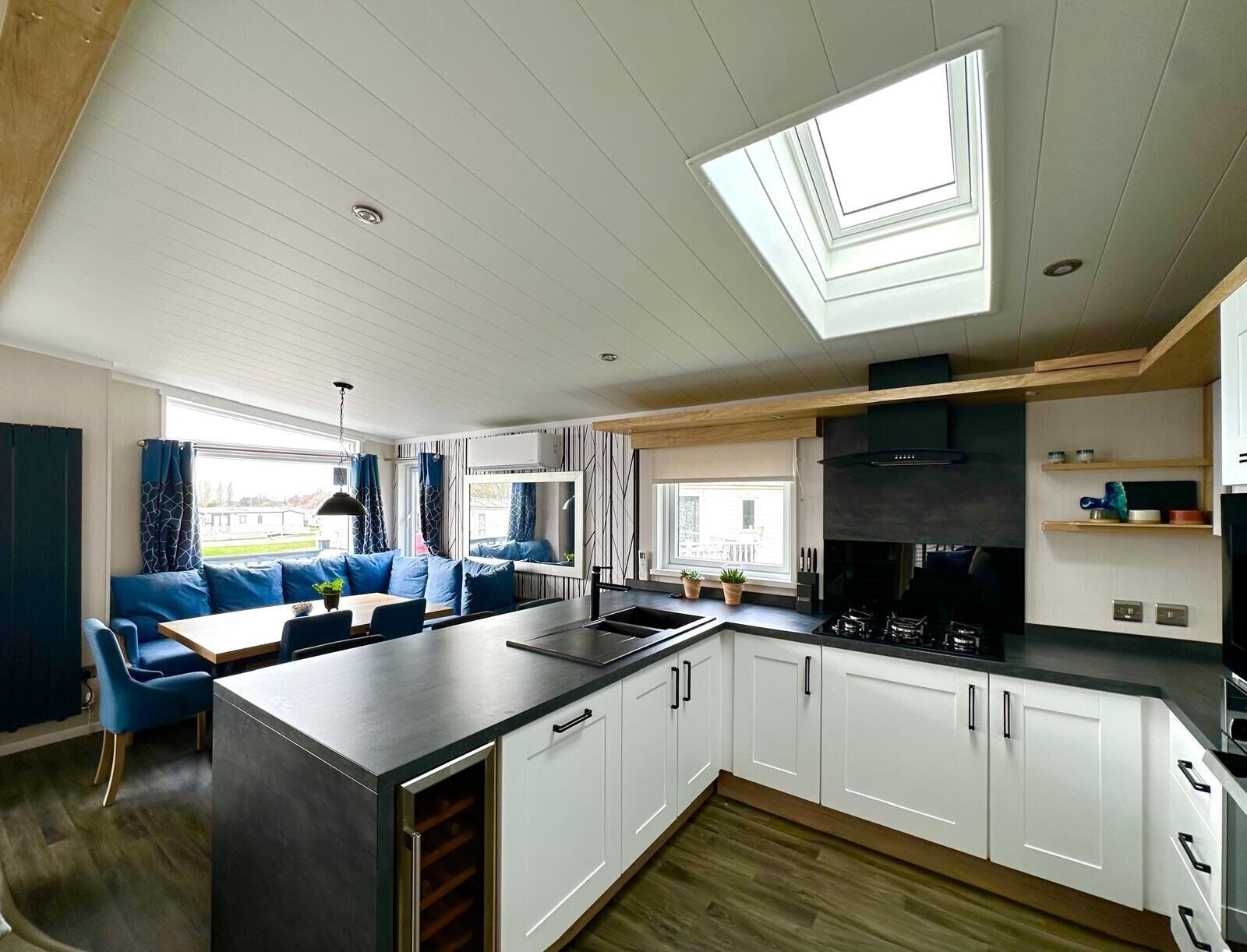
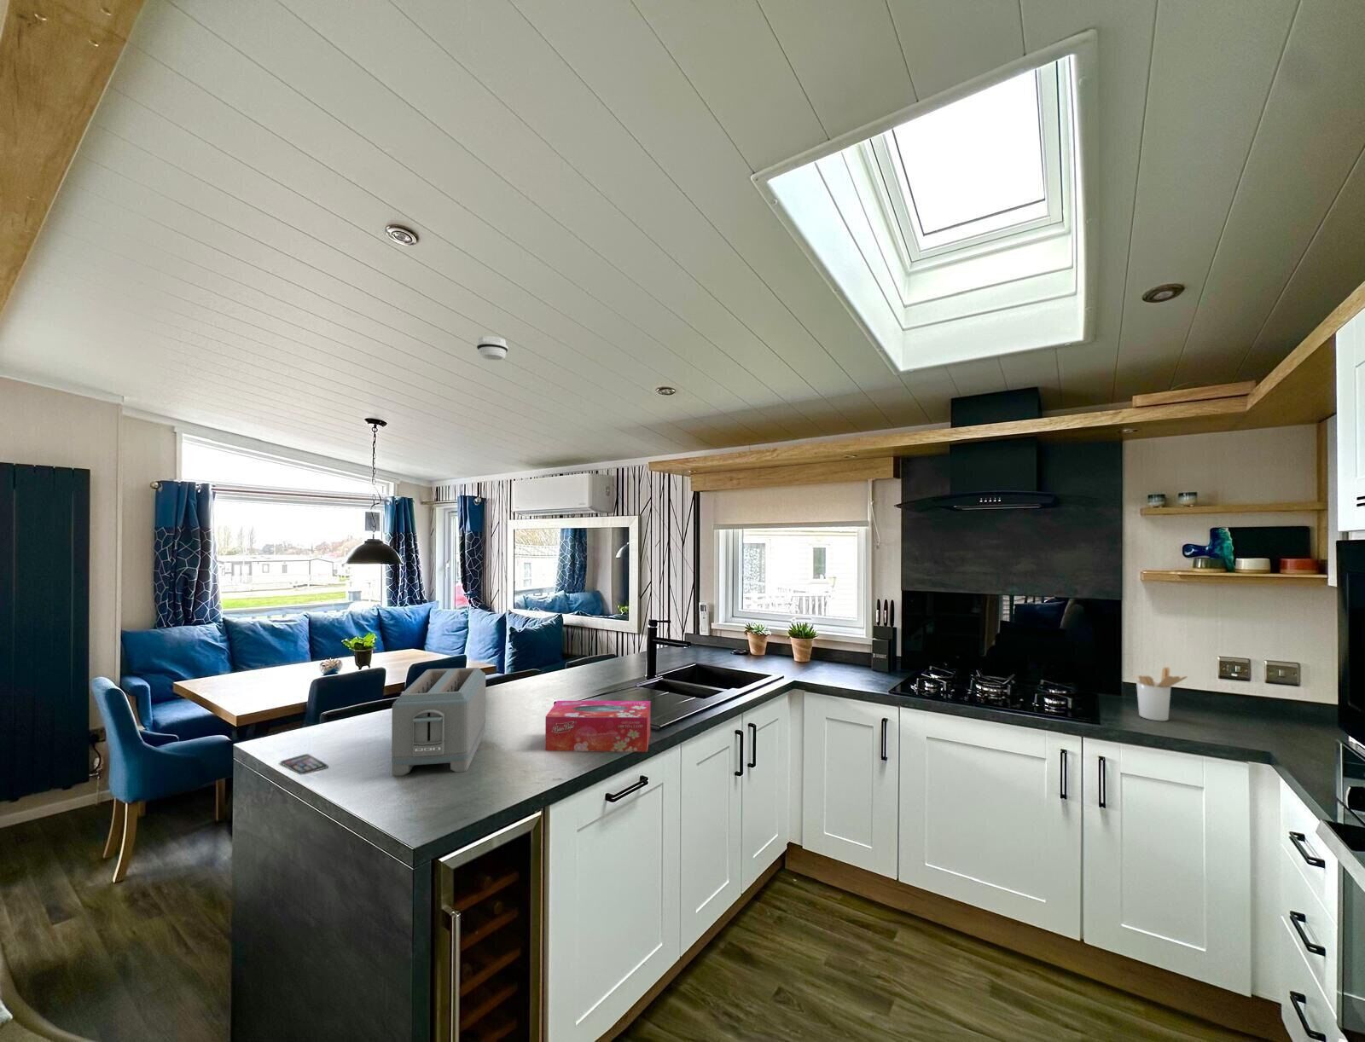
+ smartphone [279,753,329,775]
+ tissue box [544,701,651,753]
+ utensil holder [1135,665,1189,722]
+ toaster [391,667,486,777]
+ smoke detector [476,335,509,361]
